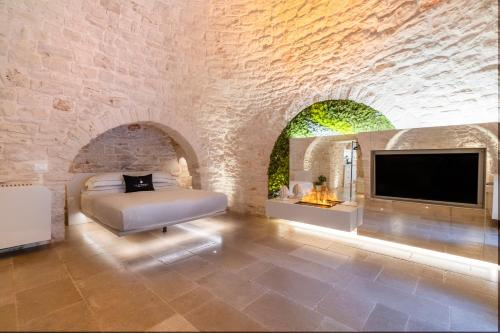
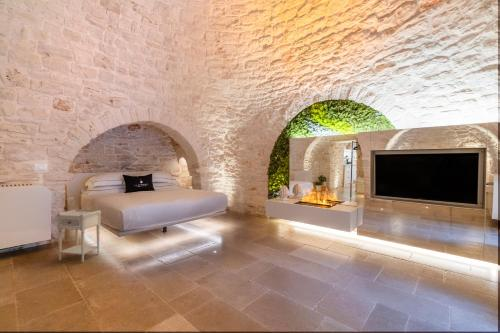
+ nightstand [54,208,102,263]
